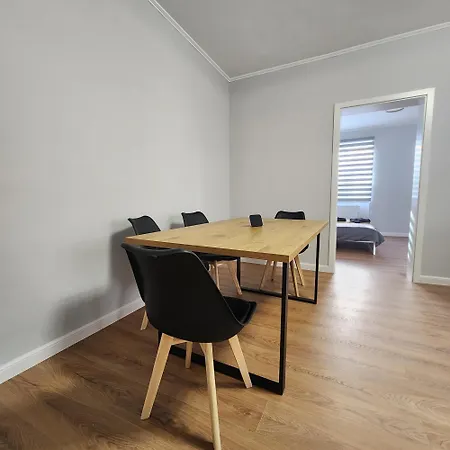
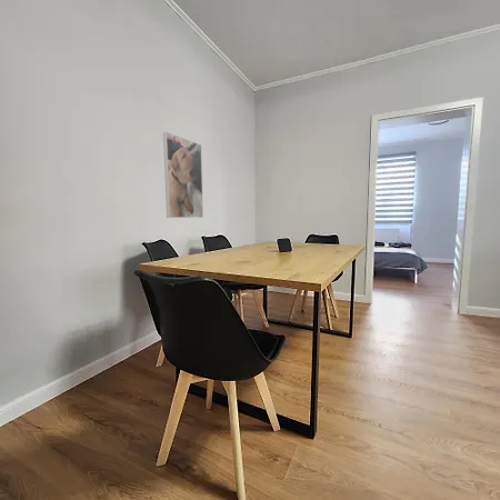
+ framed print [162,131,204,219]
